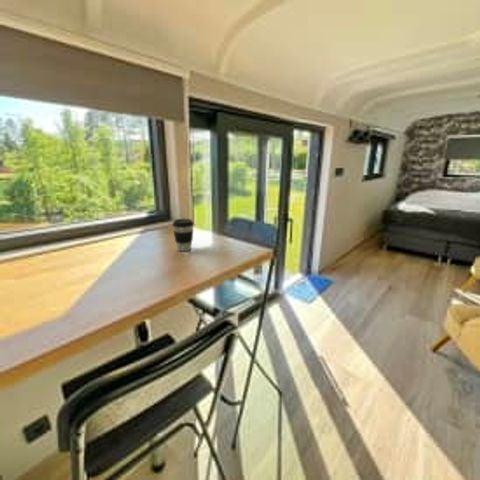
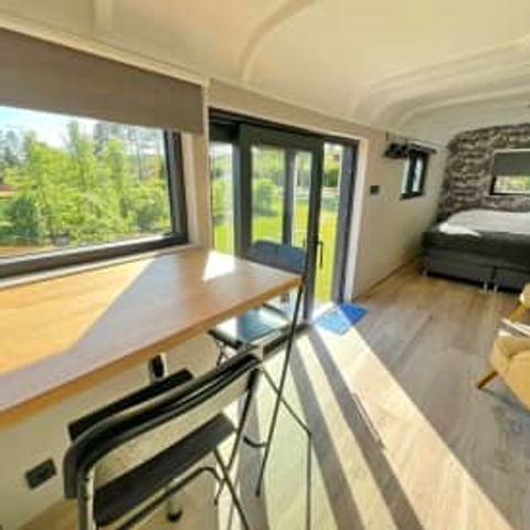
- coffee cup [171,218,195,252]
